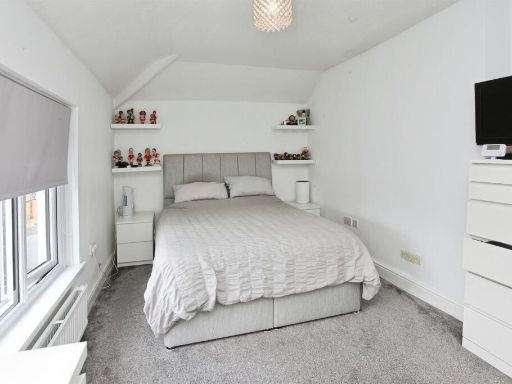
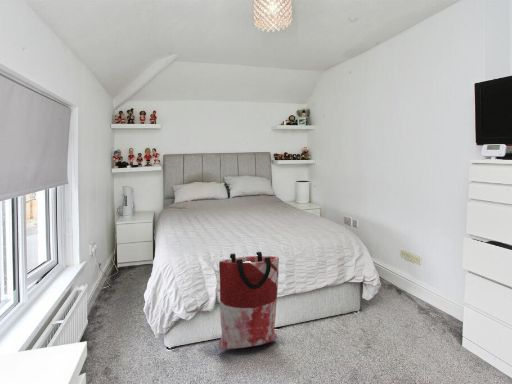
+ bag [218,251,280,350]
